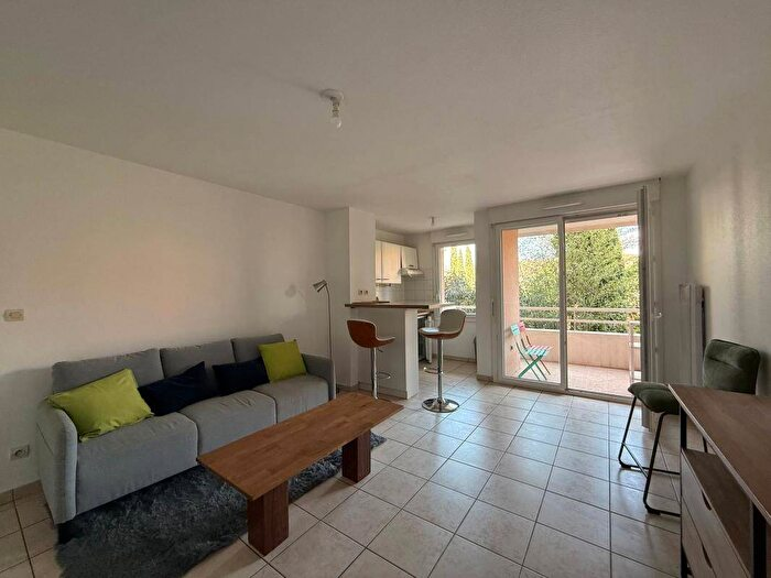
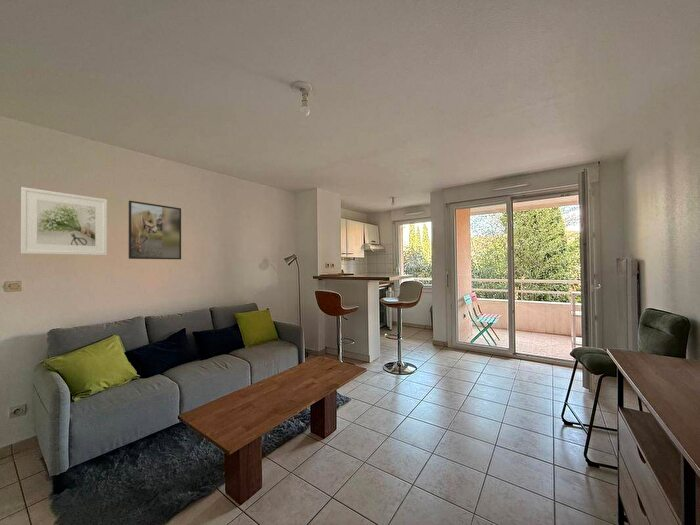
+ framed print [128,200,182,260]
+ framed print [20,186,108,256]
